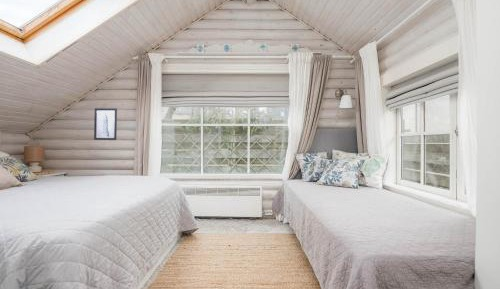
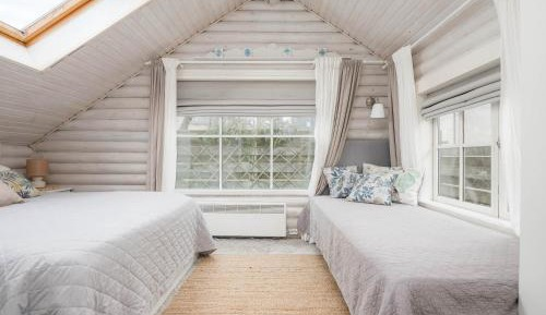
- wall art [93,107,118,141]
